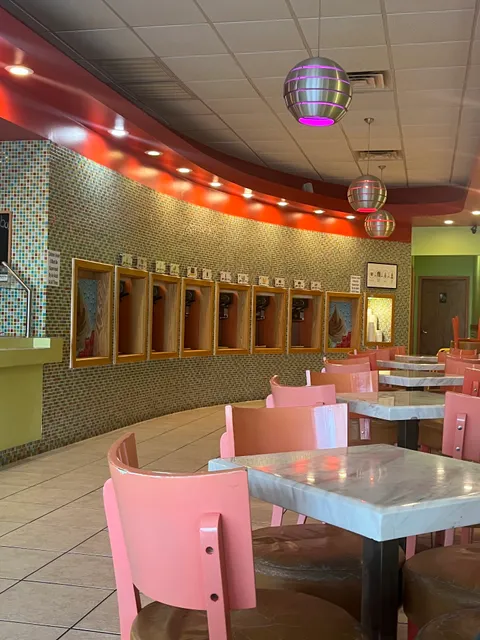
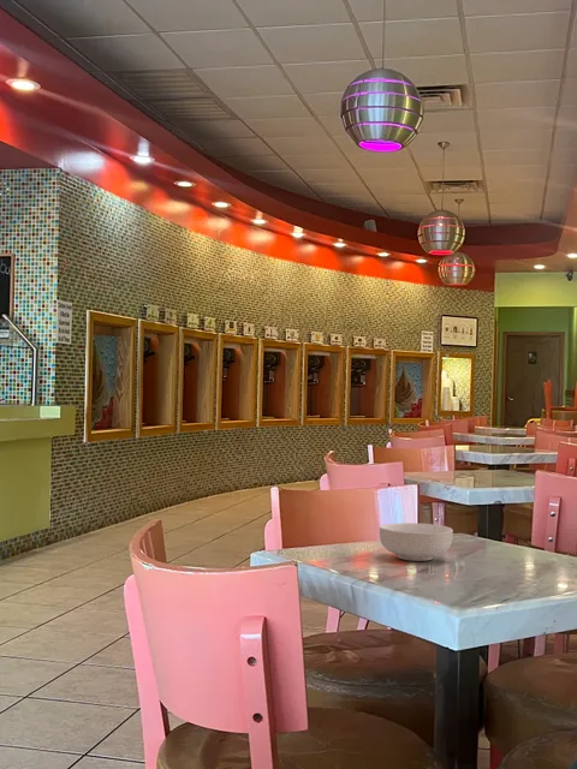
+ cereal bowl [377,521,454,562]
